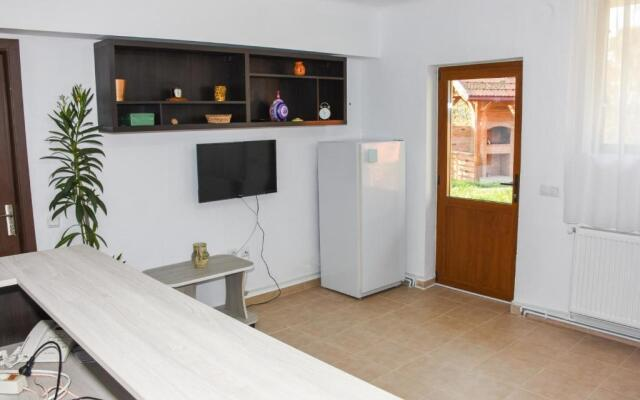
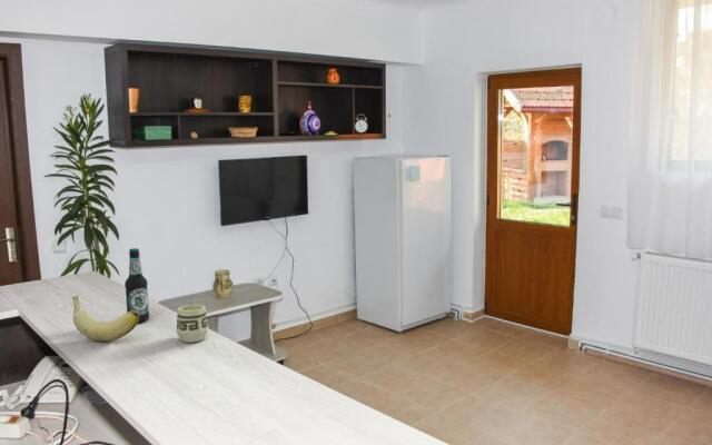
+ bottle [123,247,150,324]
+ cup [176,304,209,344]
+ banana [71,295,139,343]
